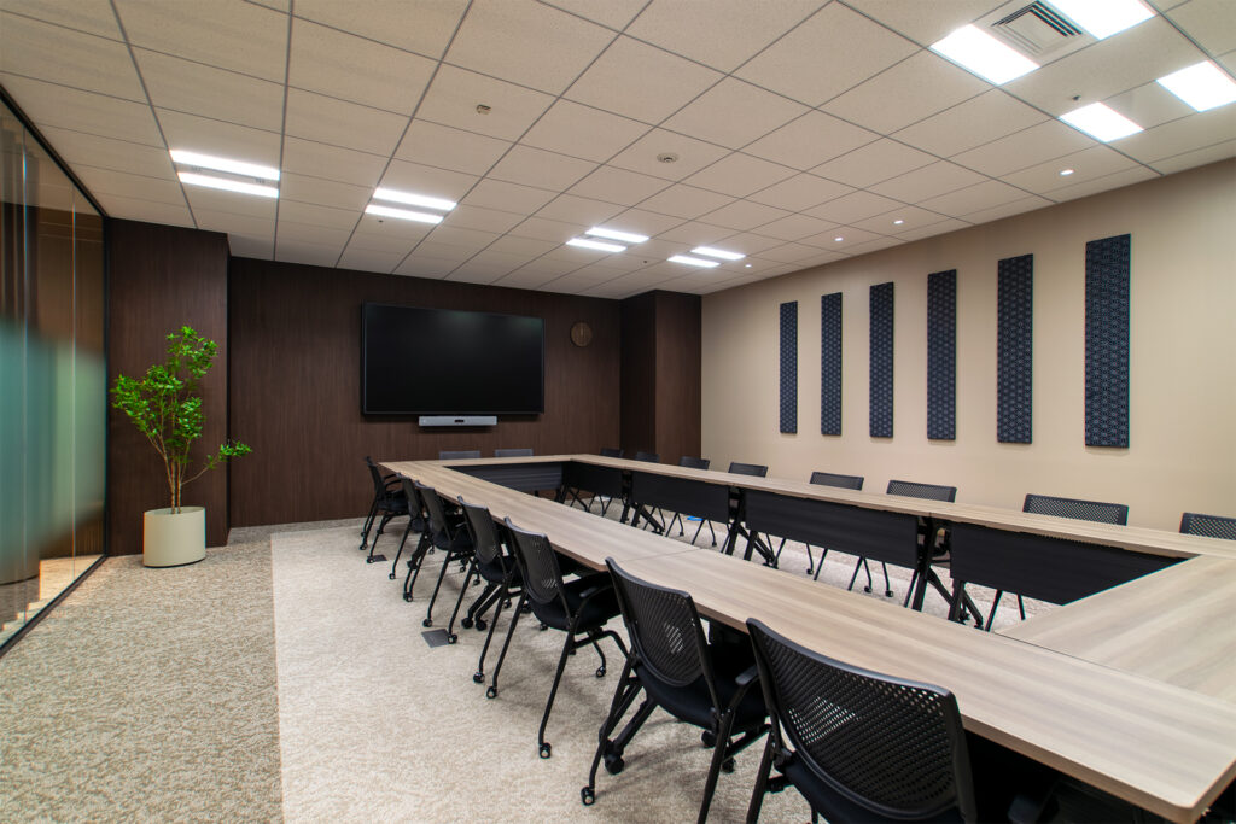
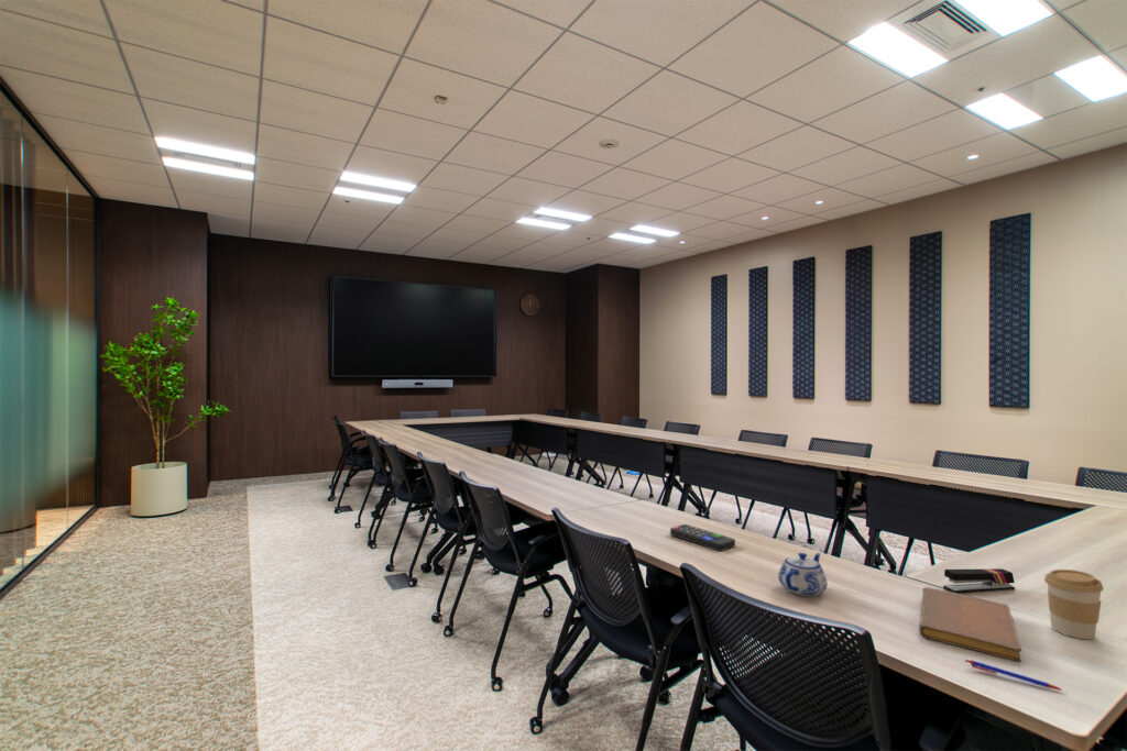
+ teapot [777,552,829,597]
+ notebook [918,586,1022,662]
+ stapler [942,567,1016,594]
+ pen [964,659,1064,692]
+ coffee cup [1043,568,1105,640]
+ remote control [669,523,736,552]
